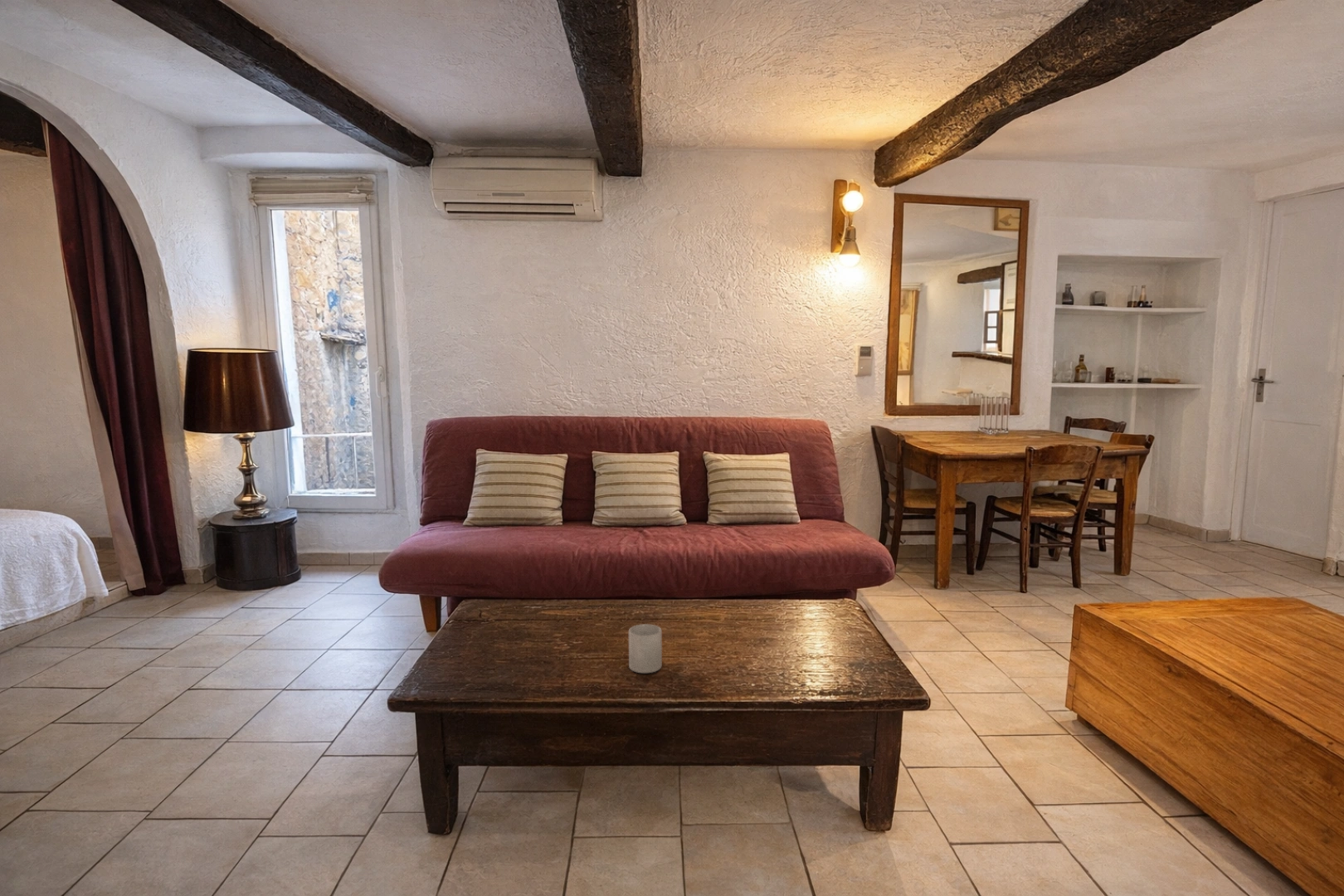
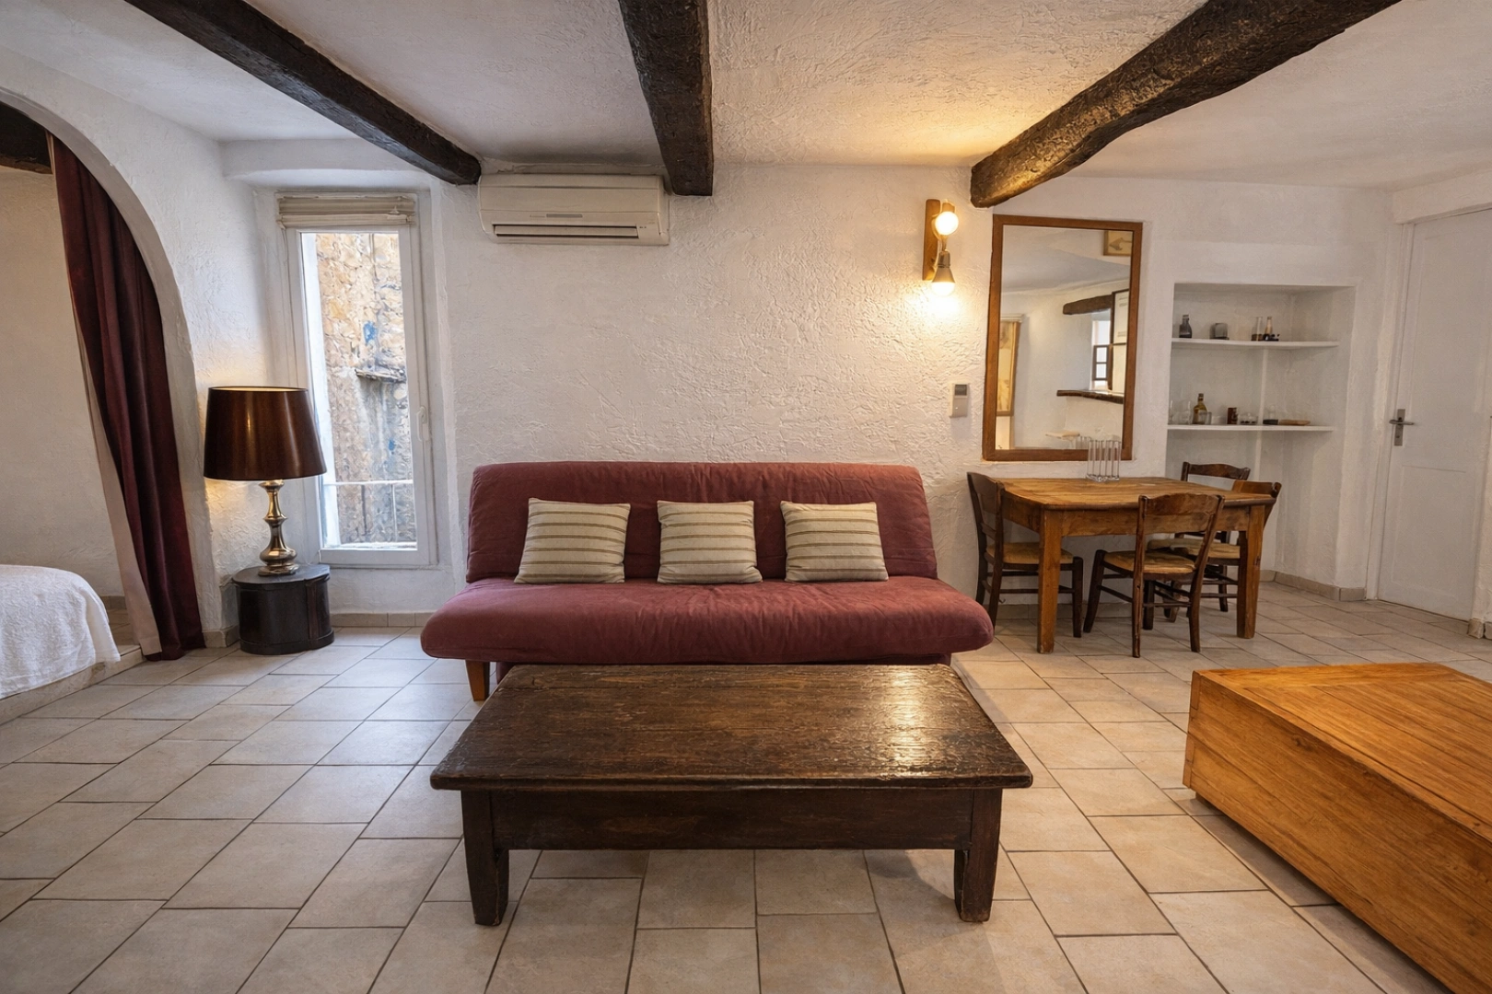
- mug [628,623,663,674]
